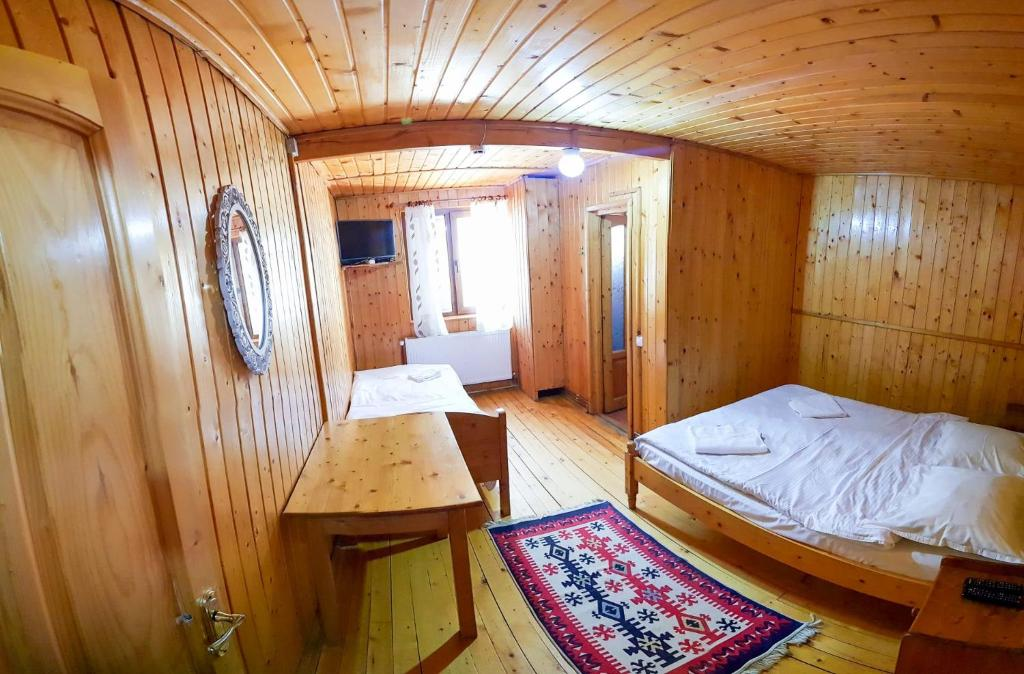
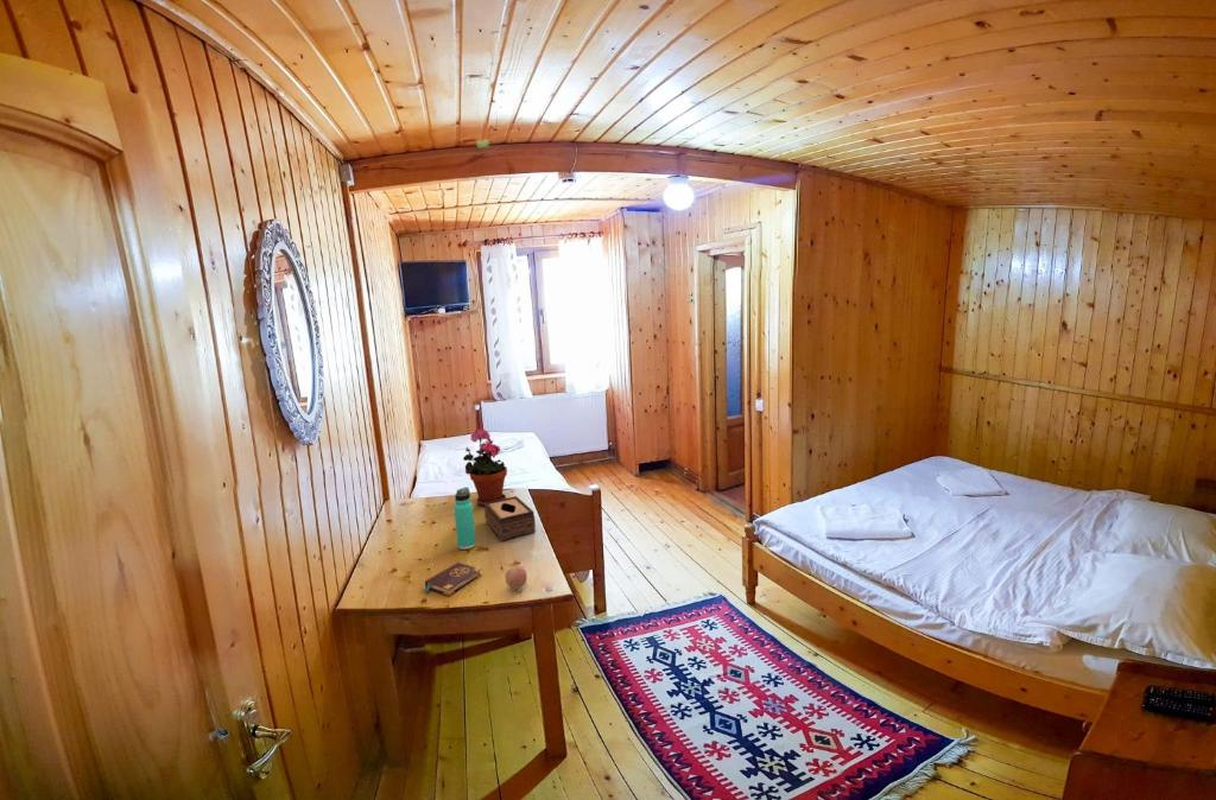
+ thermos bottle [452,487,477,551]
+ book [424,561,483,596]
+ apple [505,565,528,590]
+ potted plant [462,427,508,507]
+ tissue box [483,495,537,542]
